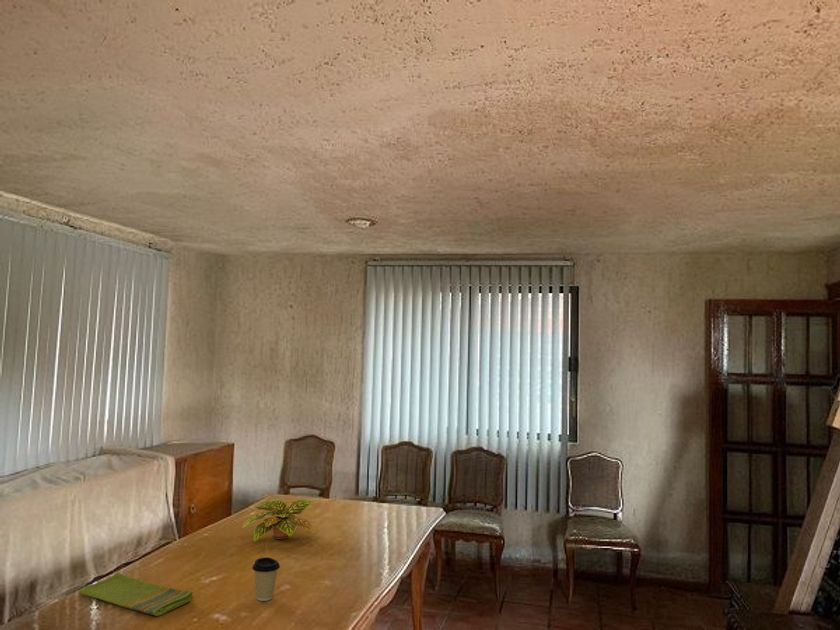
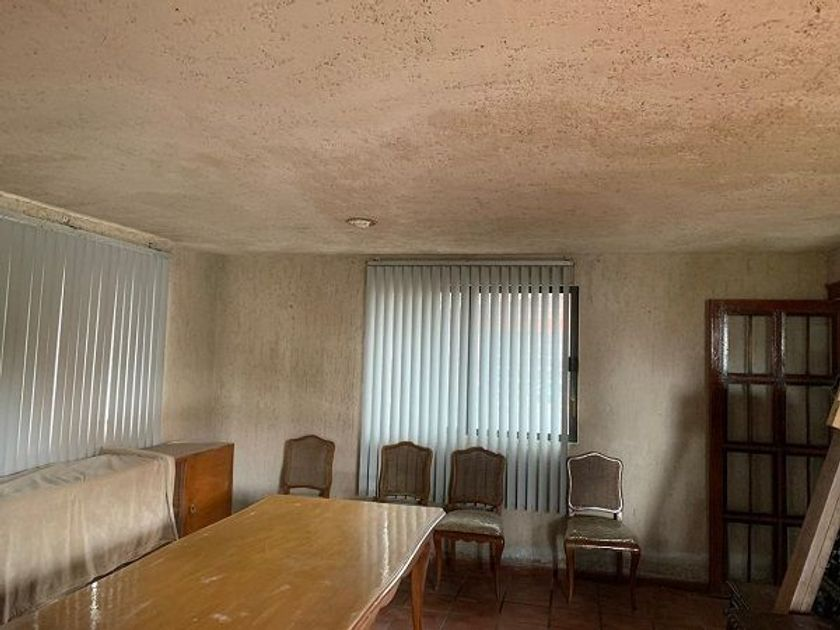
- coffee cup [251,556,281,602]
- dish towel [77,571,194,617]
- plant [241,498,318,542]
